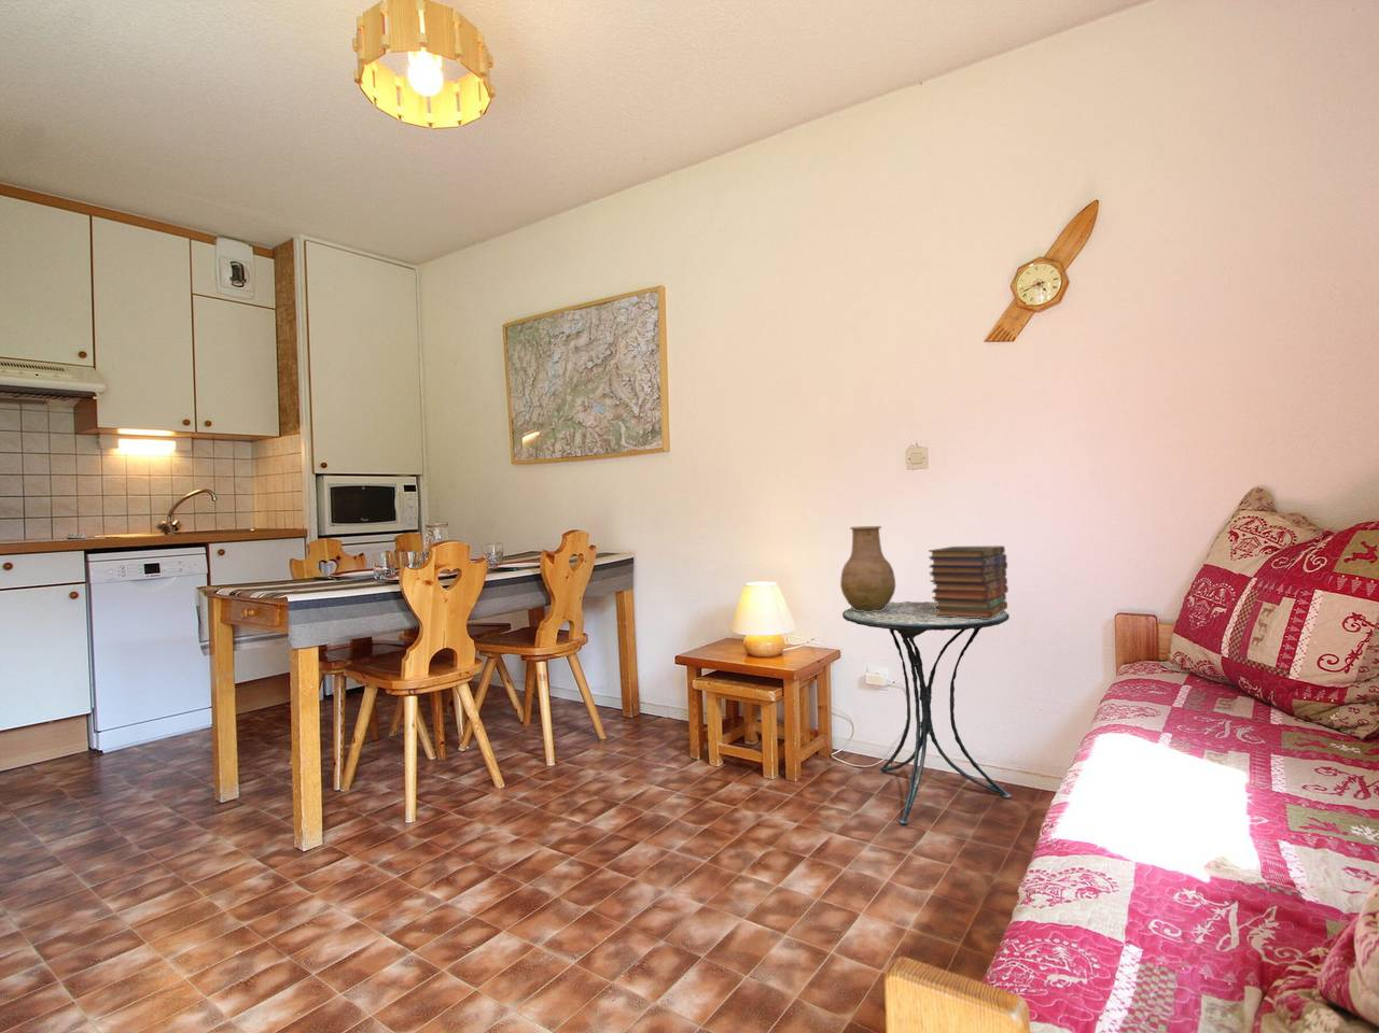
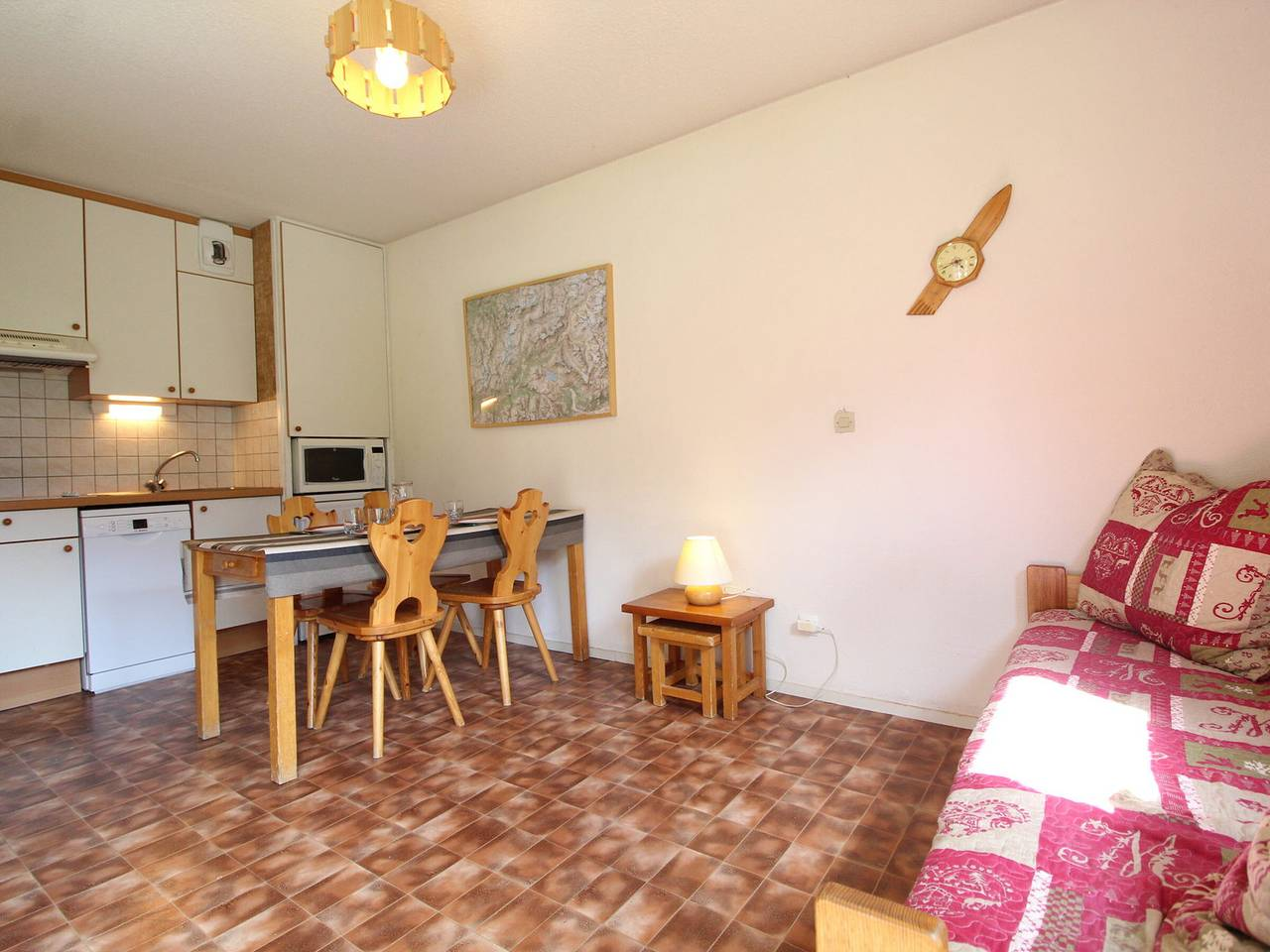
- side table [842,600,1013,826]
- book stack [927,545,1010,618]
- vase [839,525,897,612]
